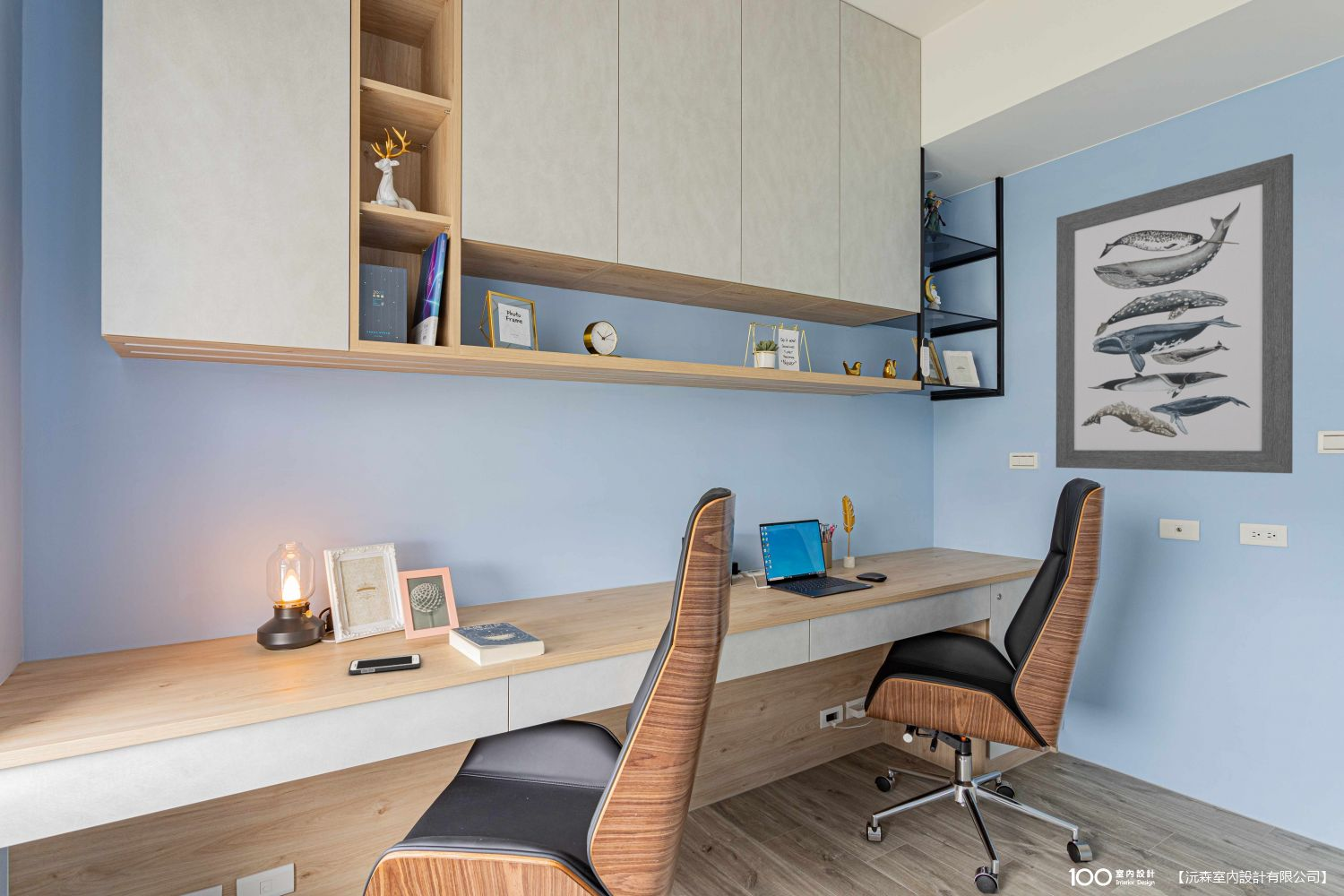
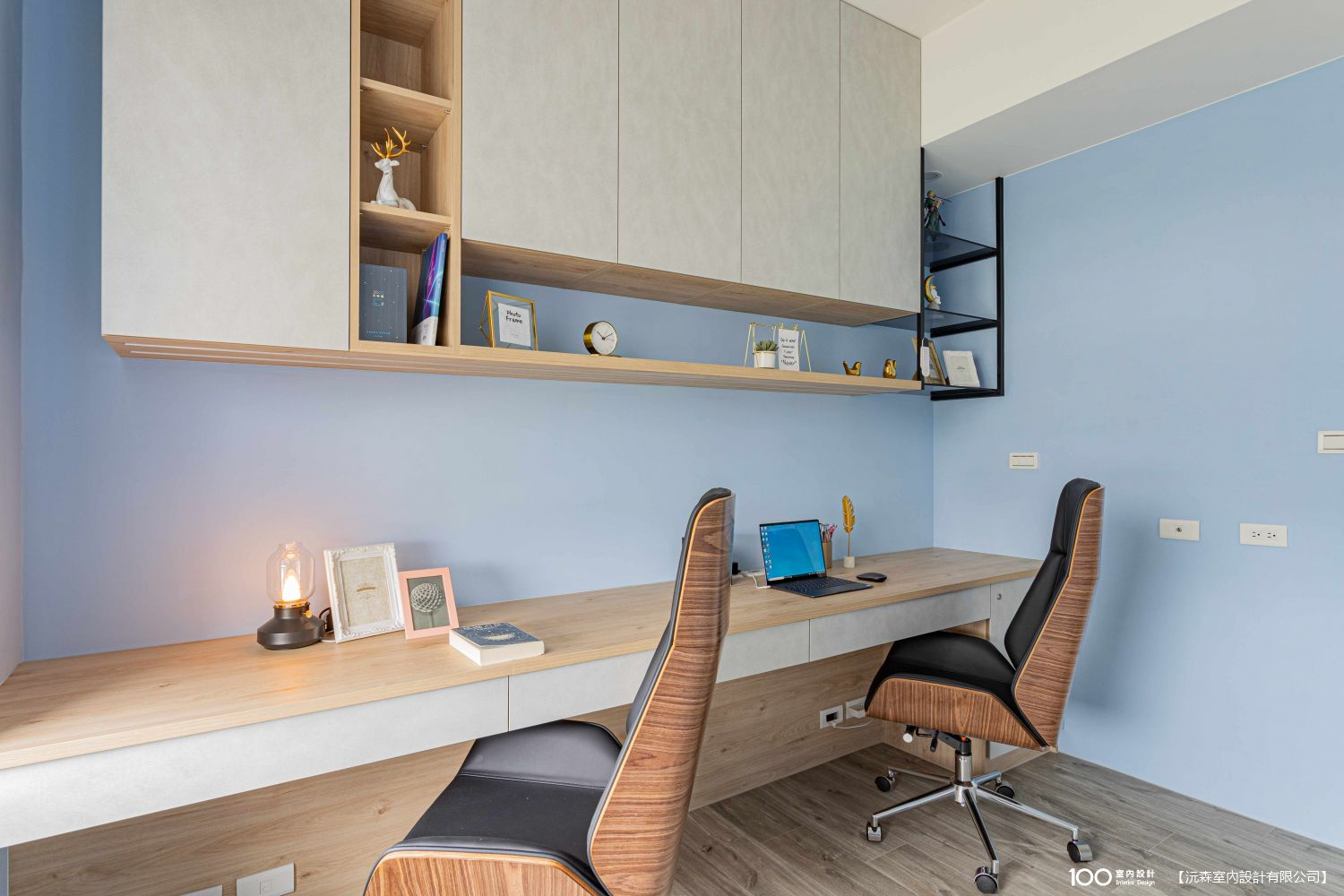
- cell phone [348,653,422,675]
- wall art [1055,152,1294,474]
